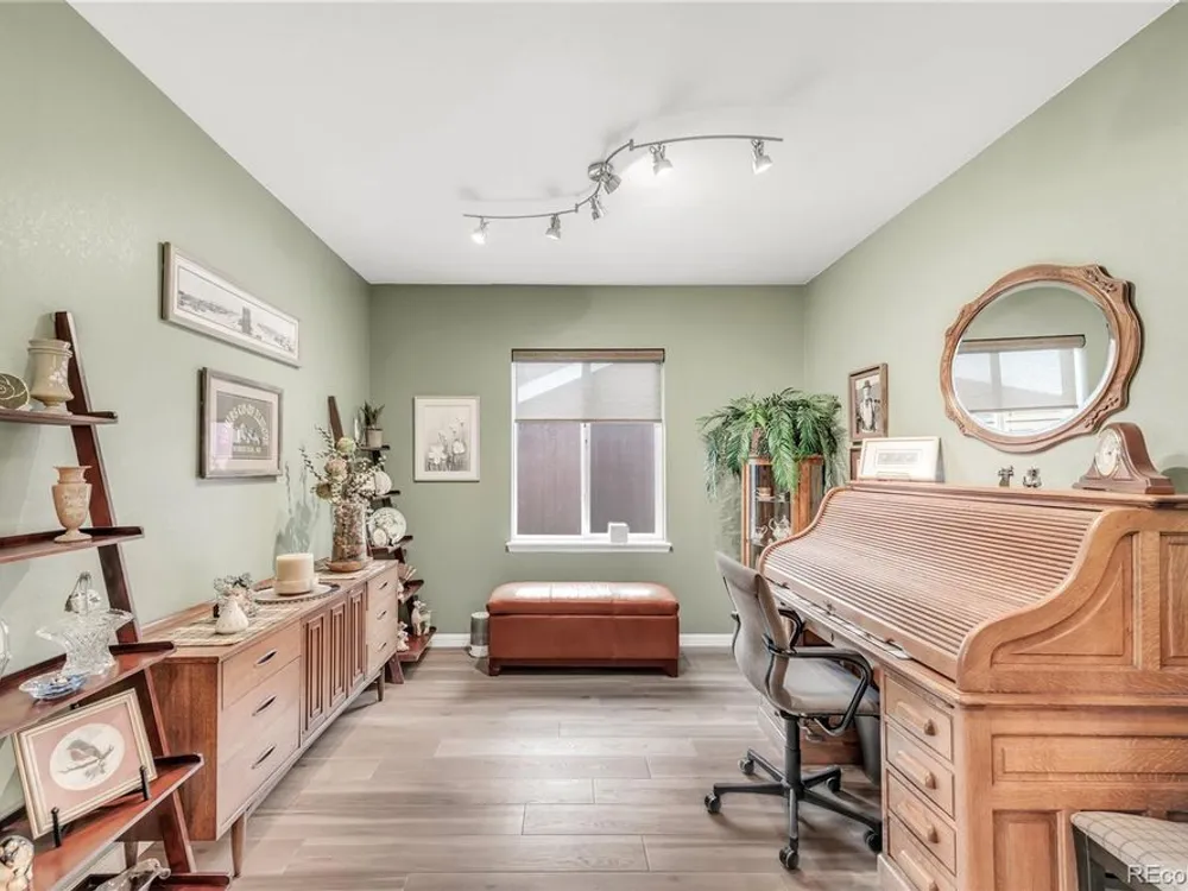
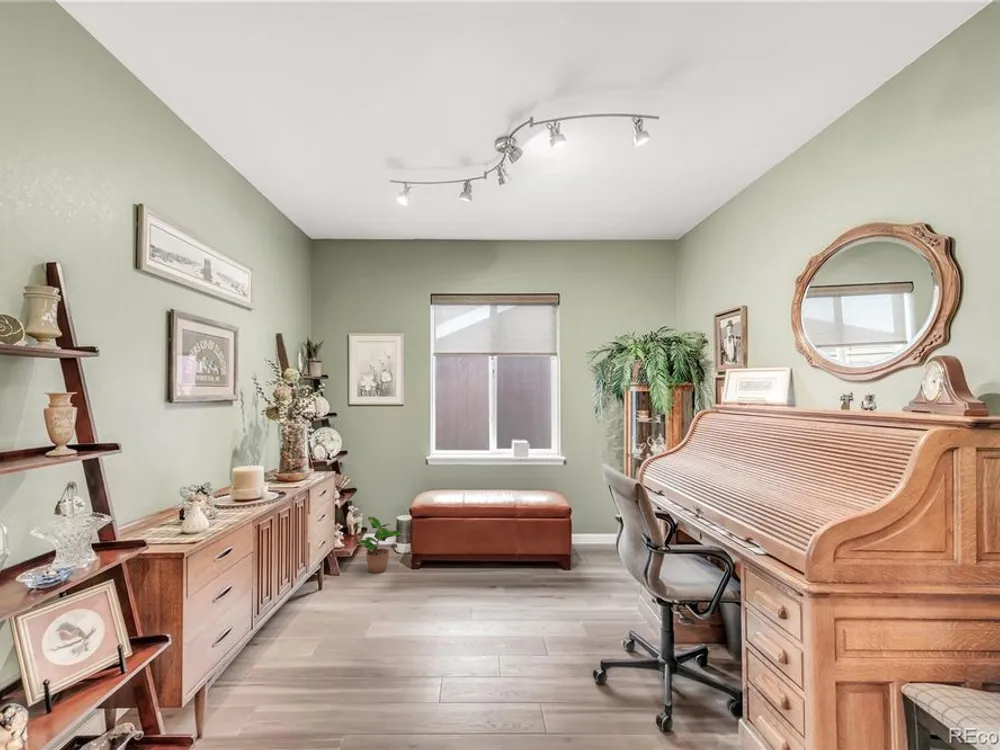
+ potted plant [356,516,403,574]
